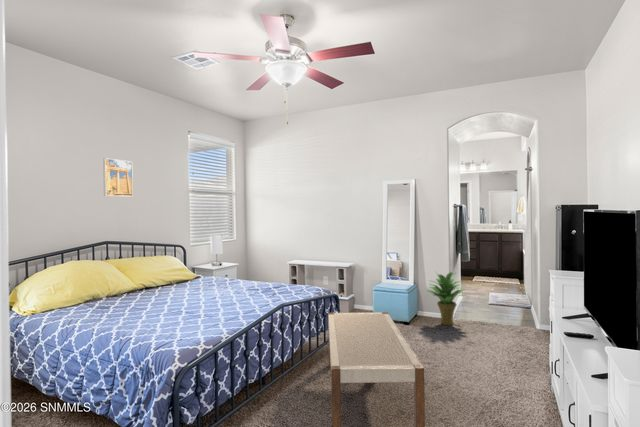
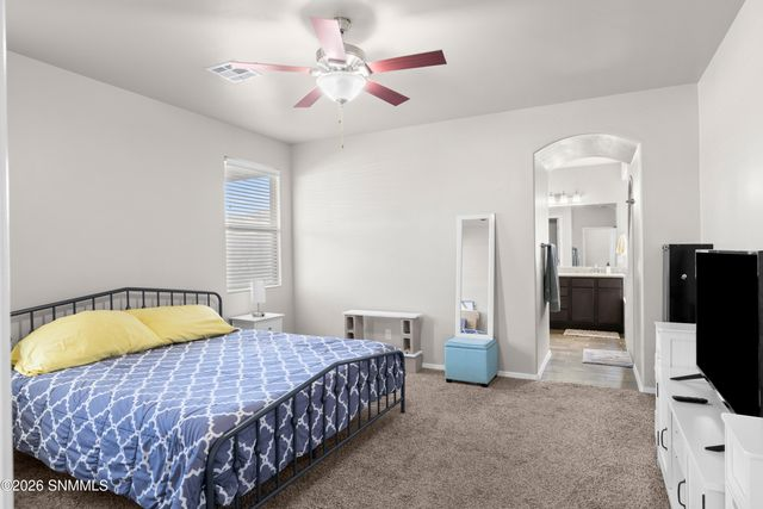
- bench [327,311,426,427]
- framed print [102,157,134,198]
- potted plant [426,271,466,326]
